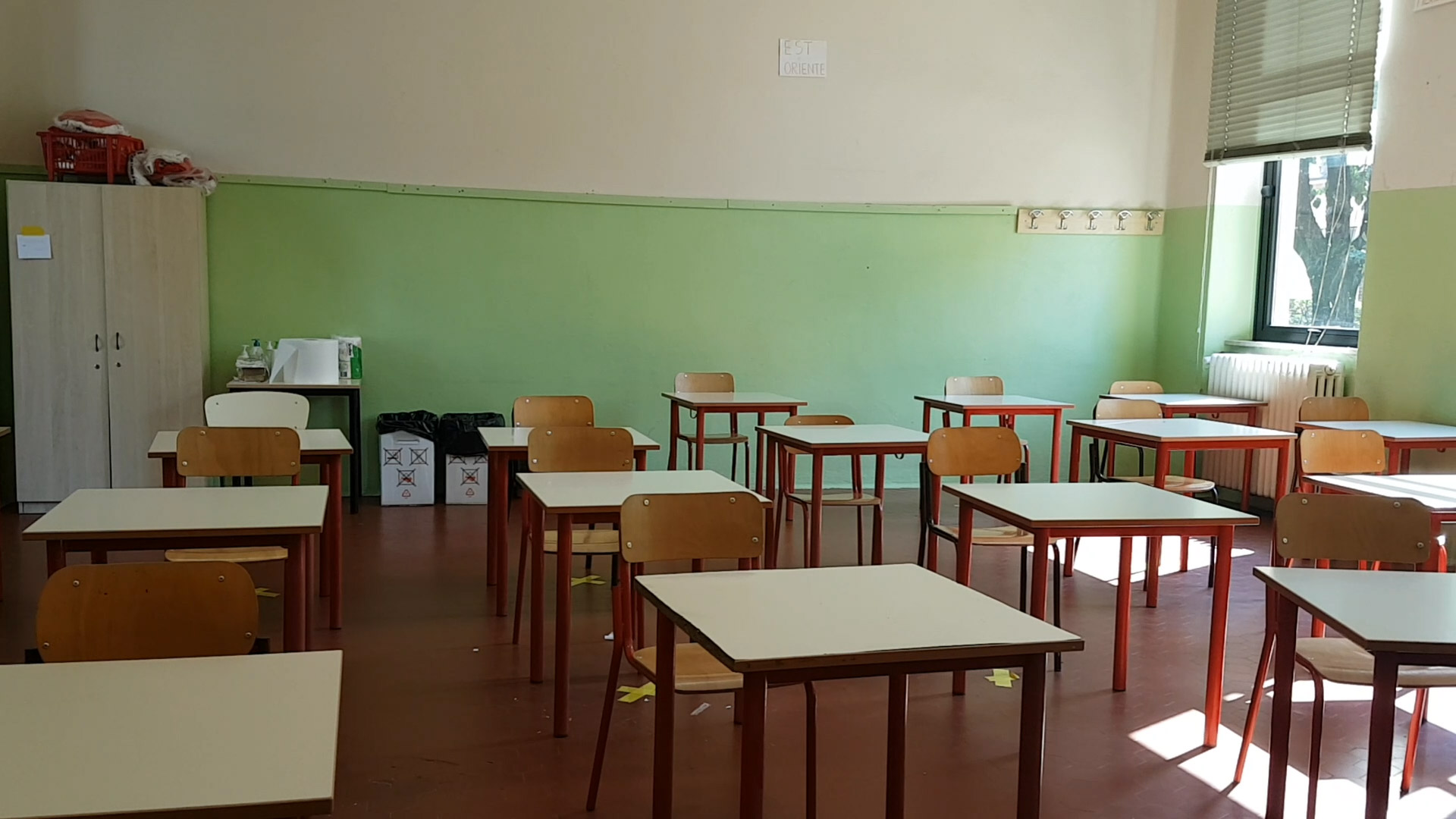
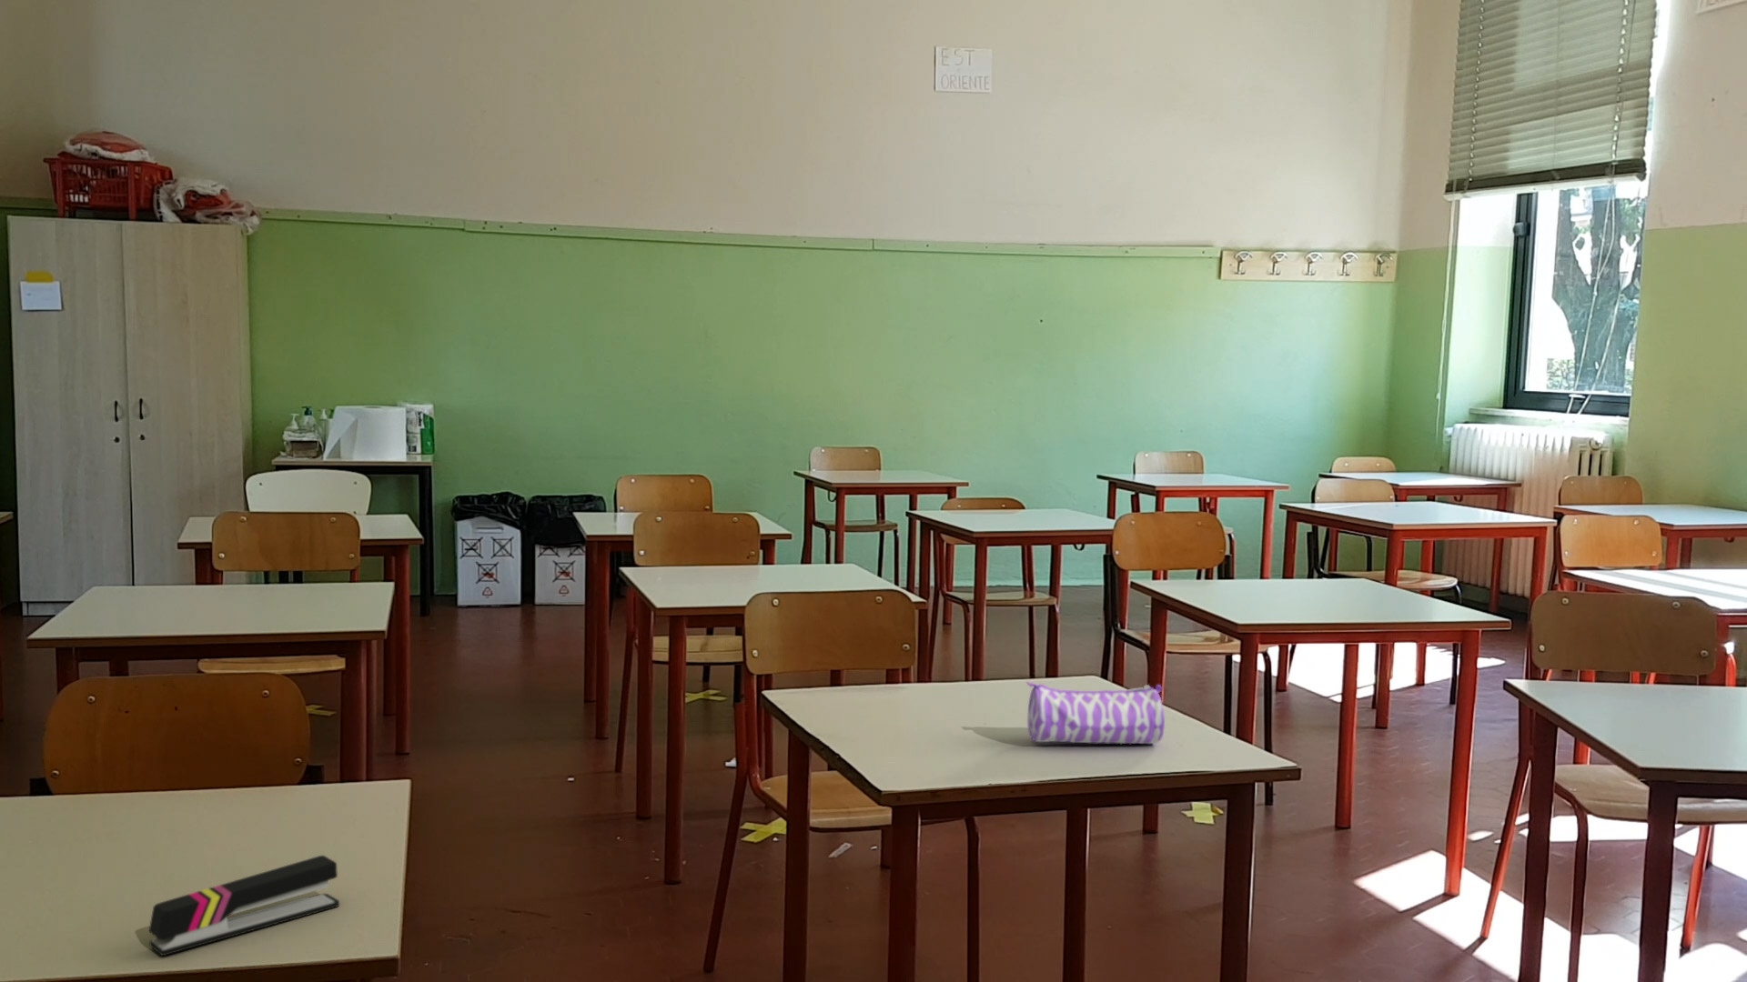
+ pencil case [1026,681,1165,745]
+ stapler [149,855,341,957]
